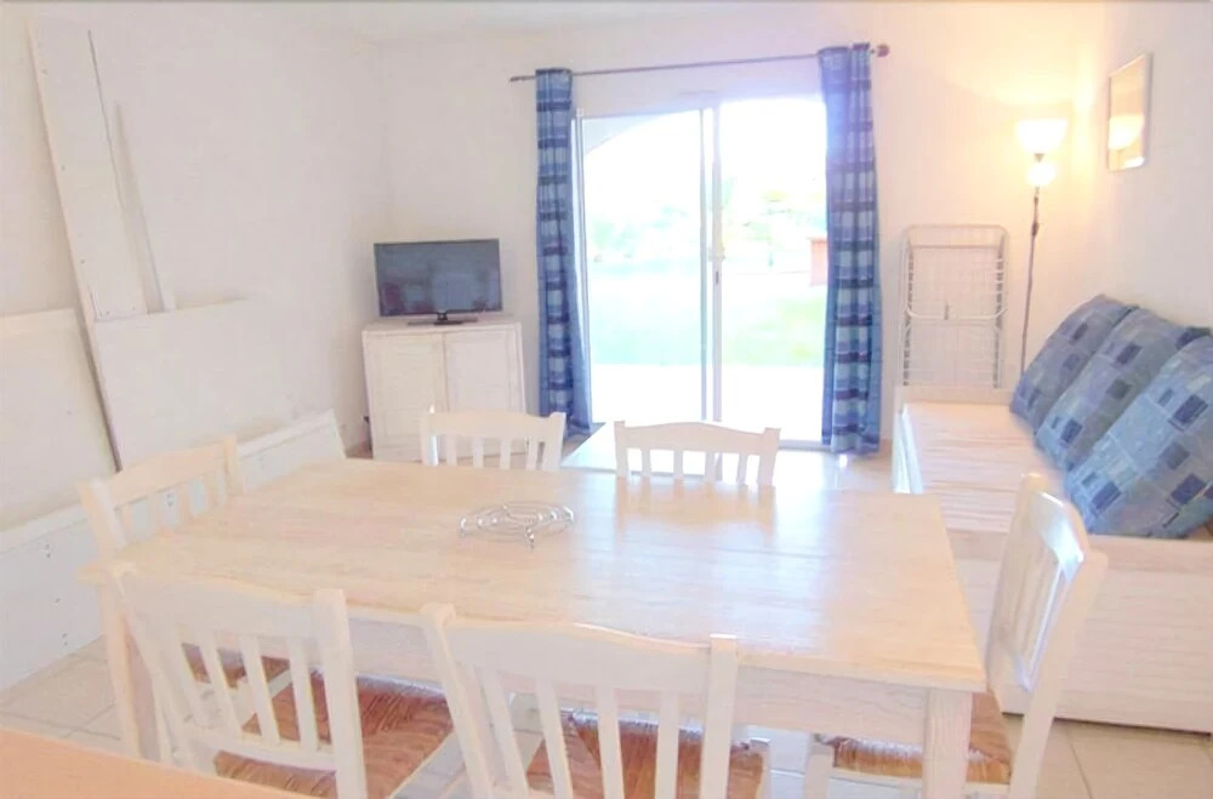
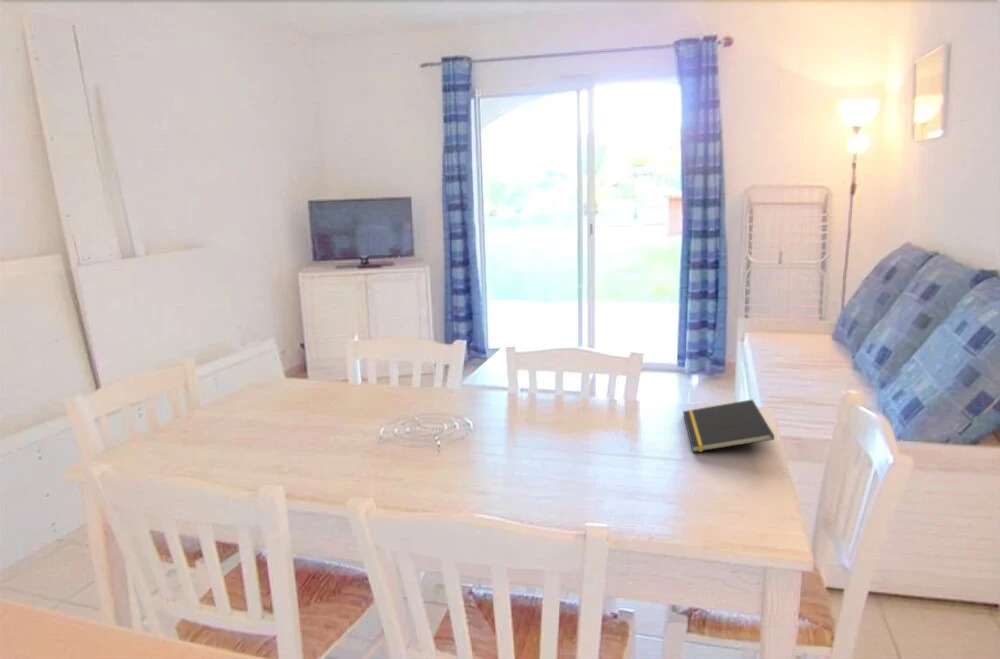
+ notepad [682,399,775,453]
